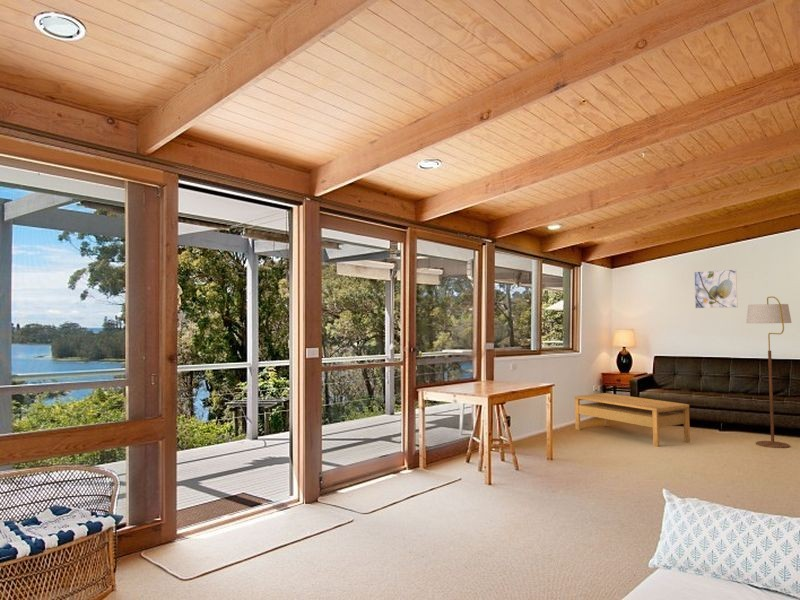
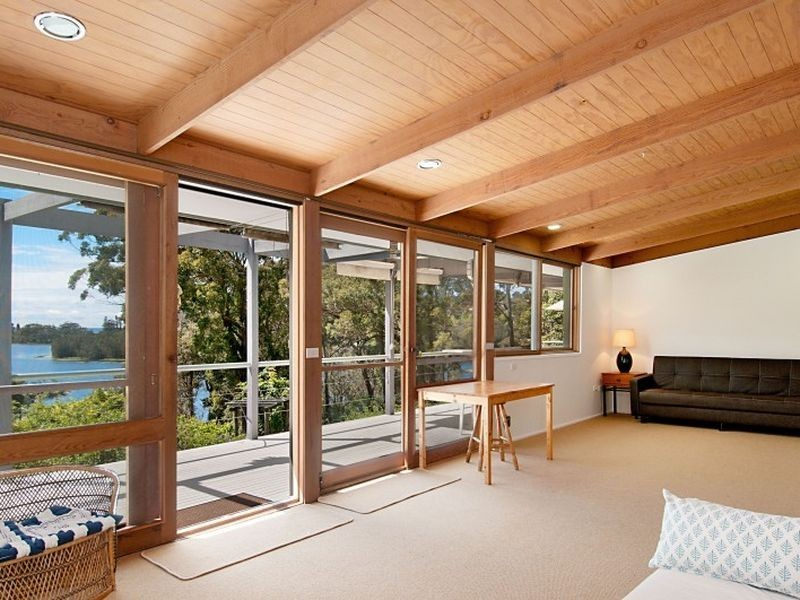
- coffee table [574,392,691,448]
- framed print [693,269,738,309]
- floor lamp [745,295,792,449]
